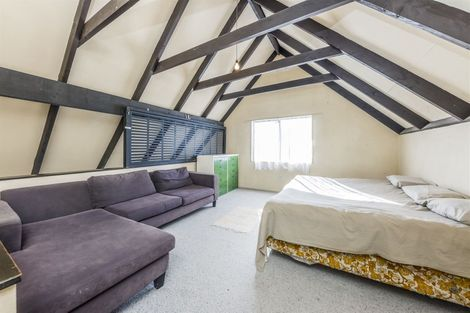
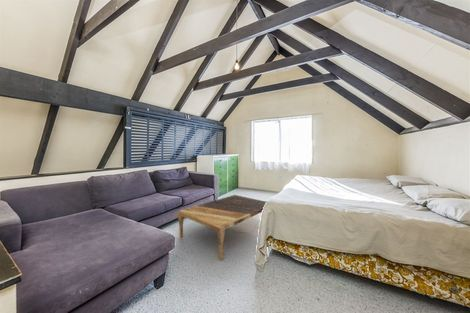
+ coffee table [176,194,267,261]
